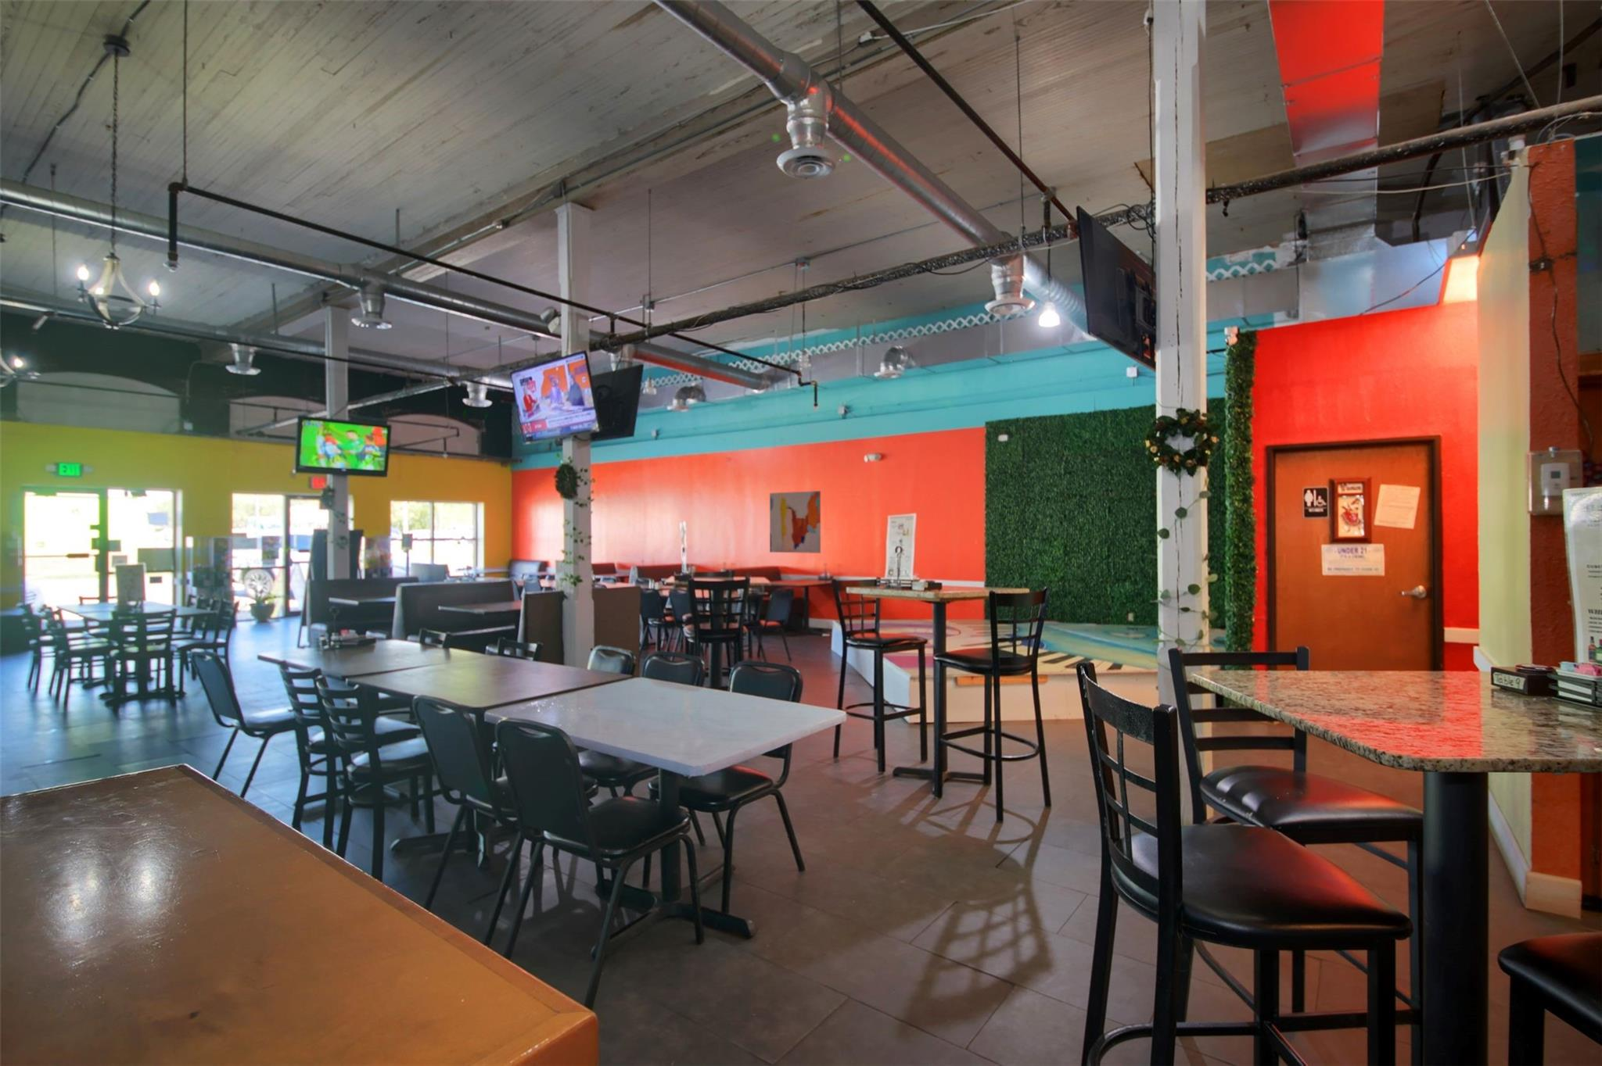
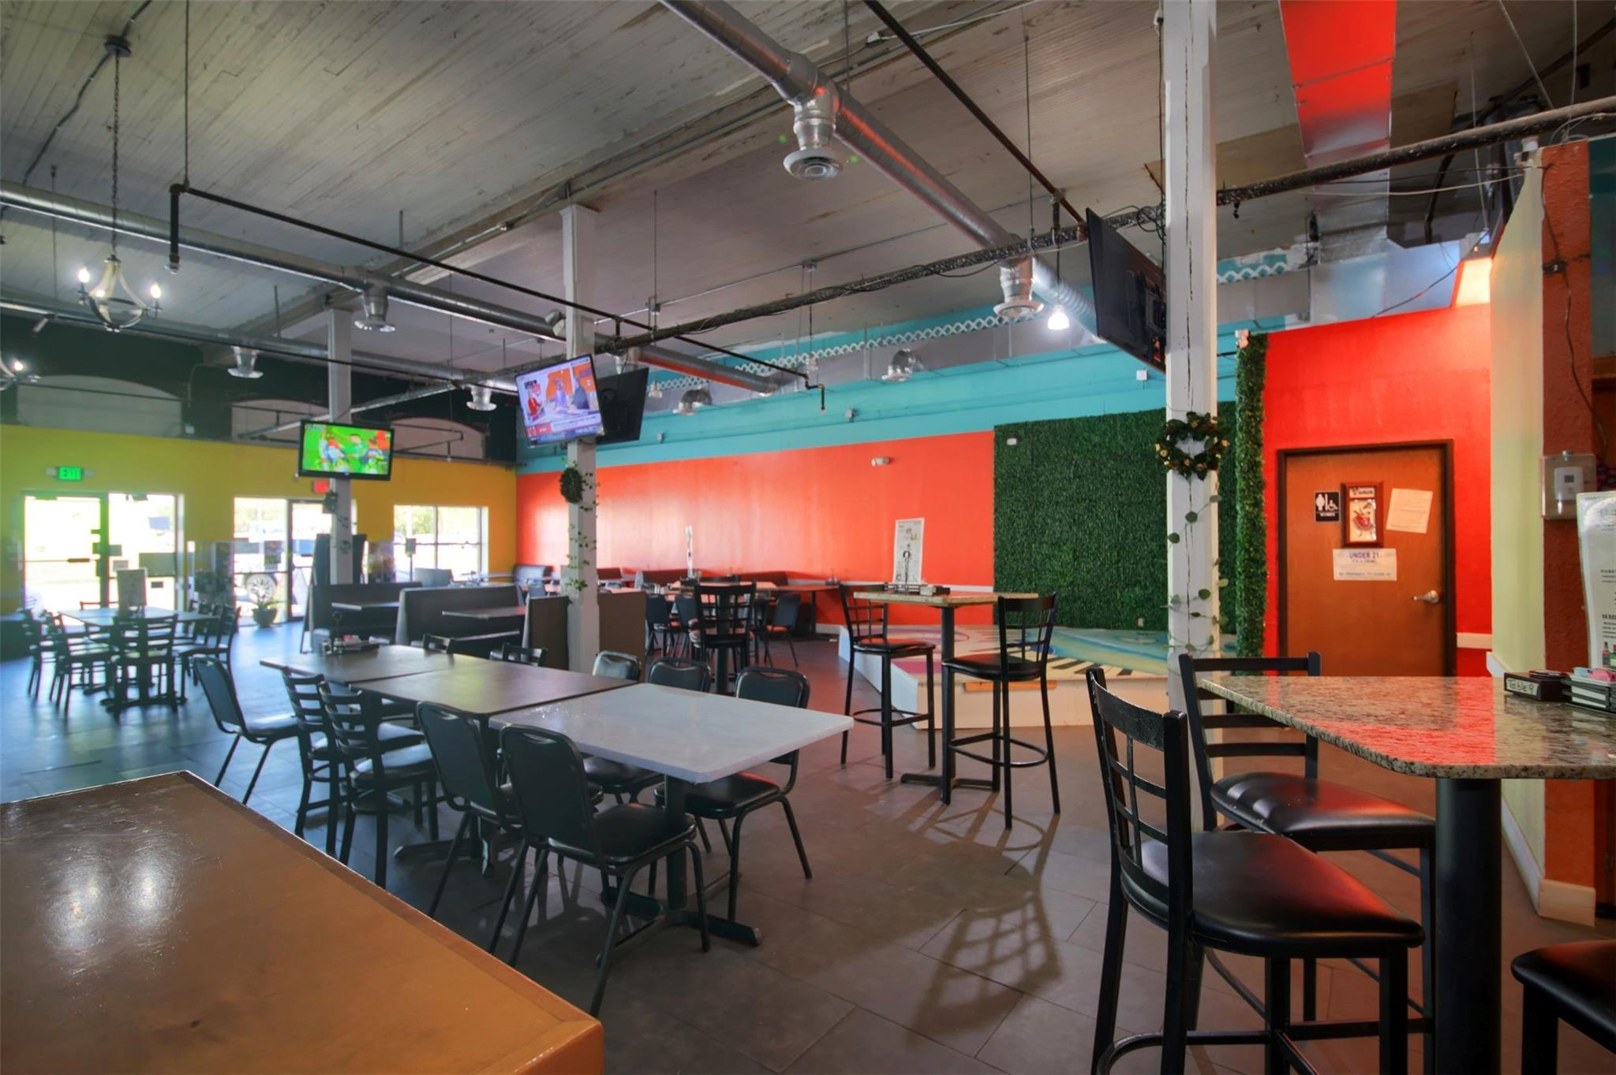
- wall art [769,490,821,554]
